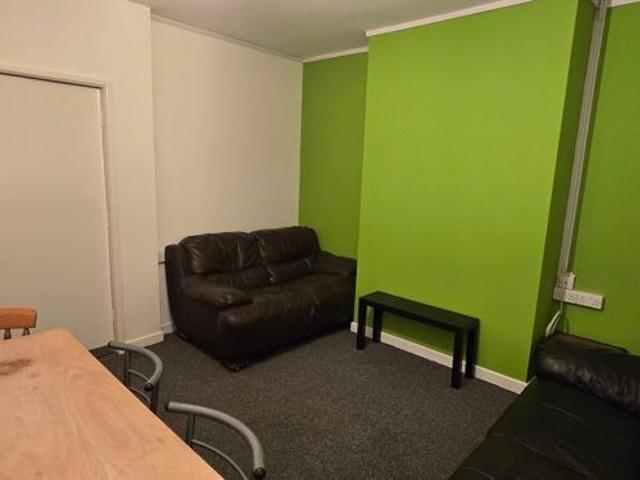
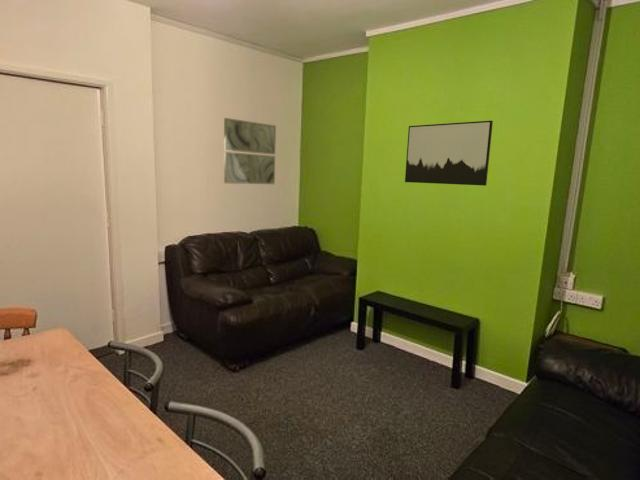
+ wall art [404,120,494,187]
+ wall art [223,117,277,185]
